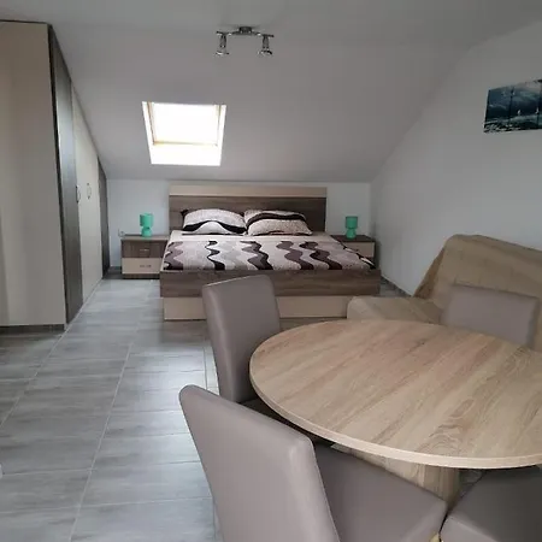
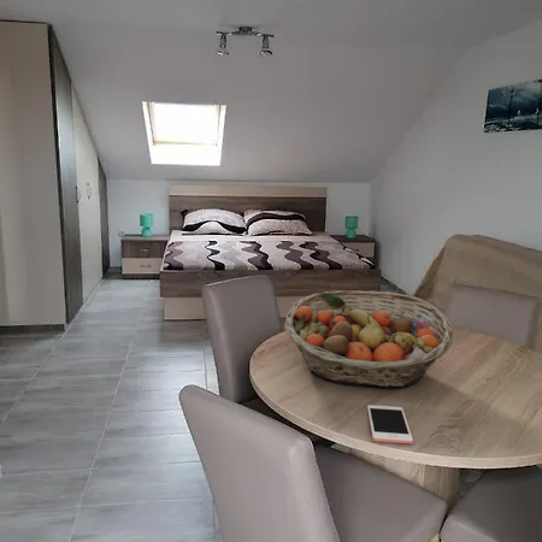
+ fruit basket [283,289,454,388]
+ cell phone [366,403,414,444]
